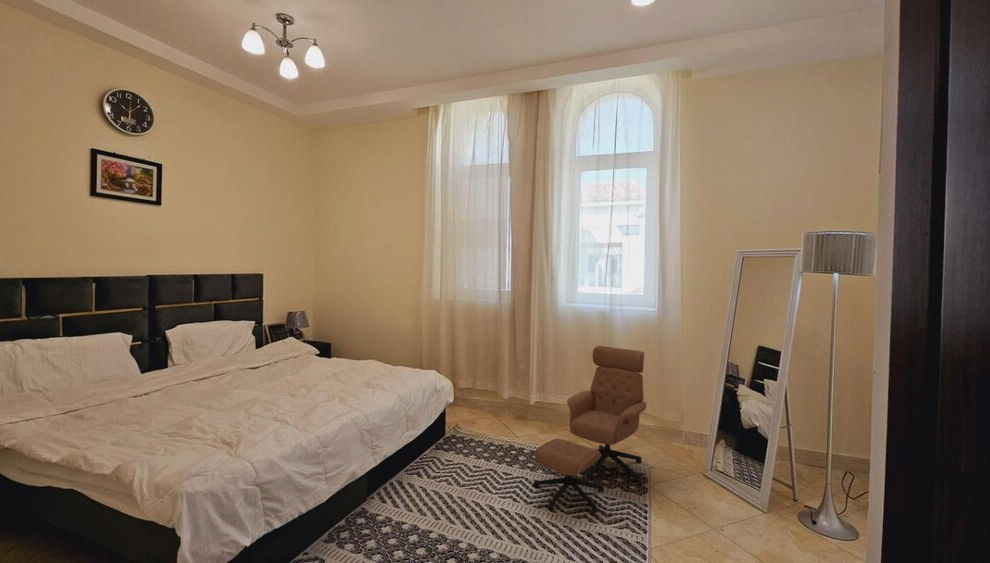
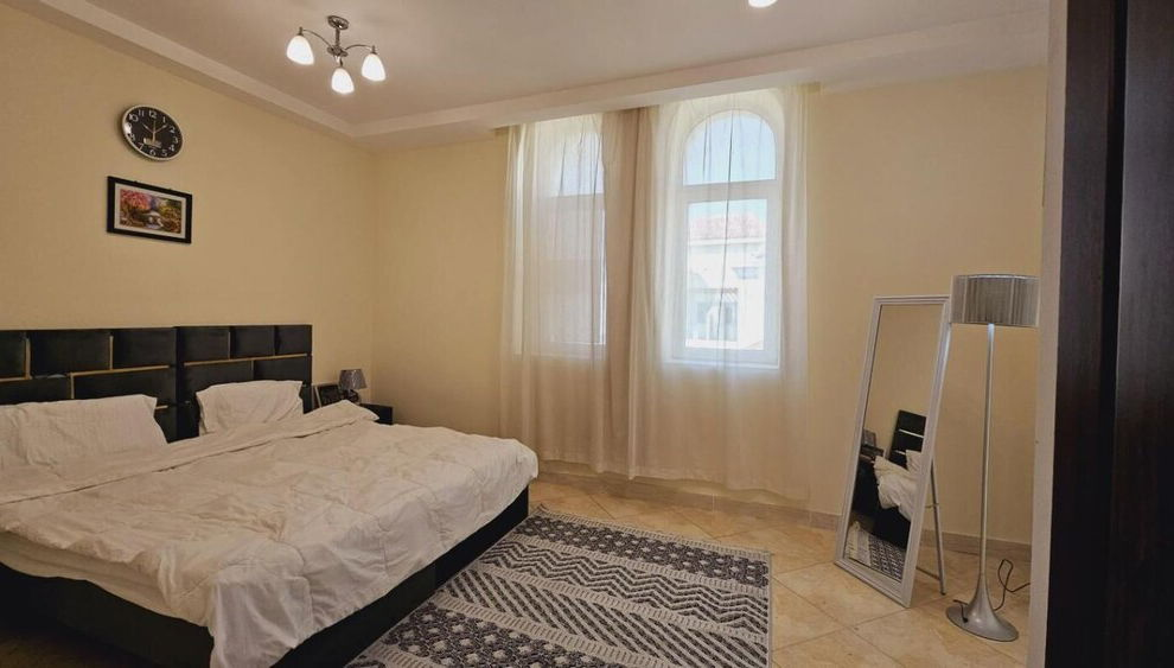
- lounge chair [533,345,647,513]
